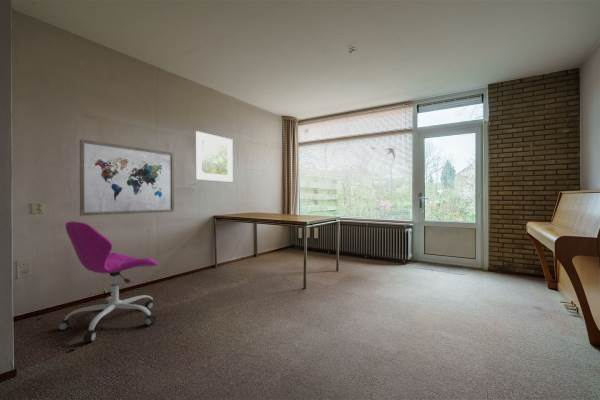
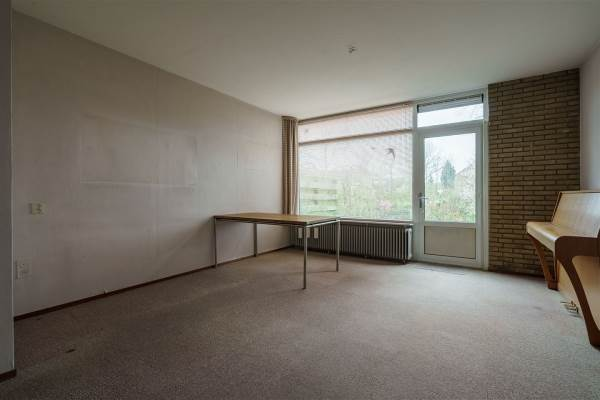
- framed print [194,130,234,183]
- office chair [57,220,159,343]
- wall art [79,138,175,217]
